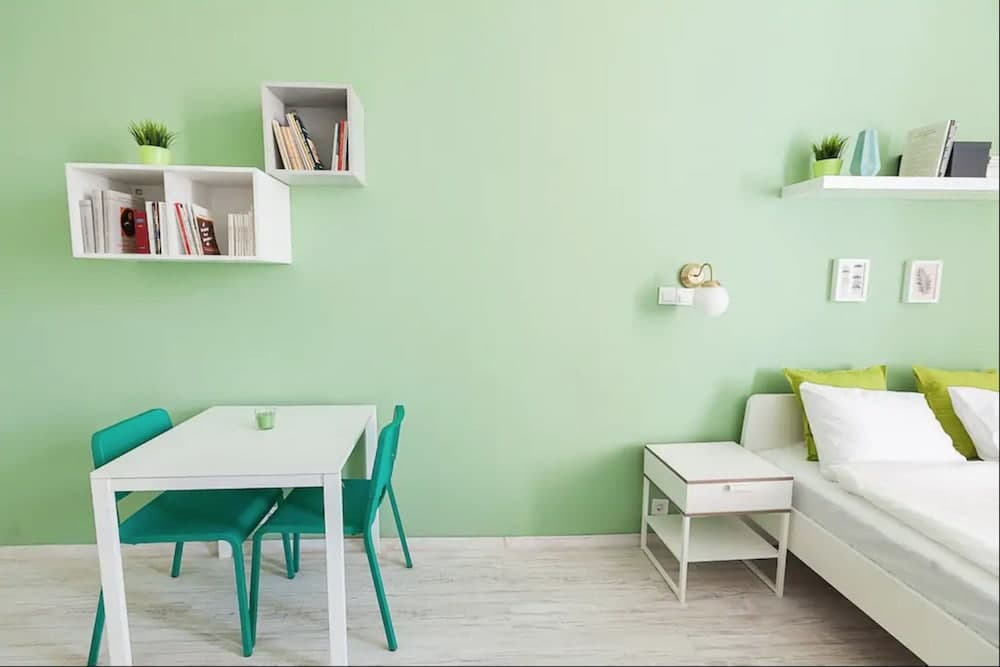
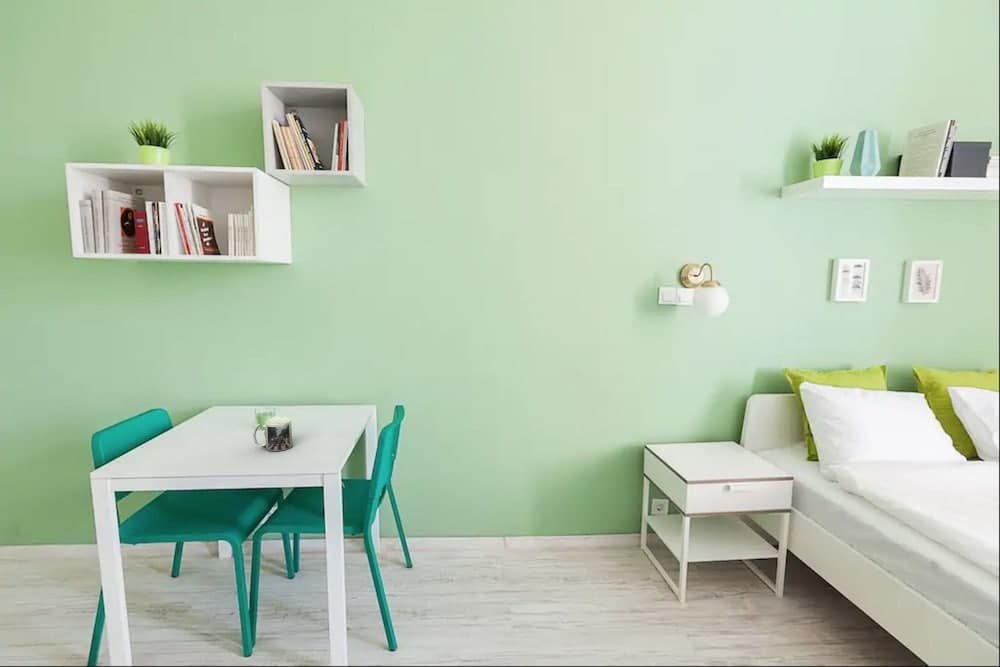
+ mug [252,416,294,452]
